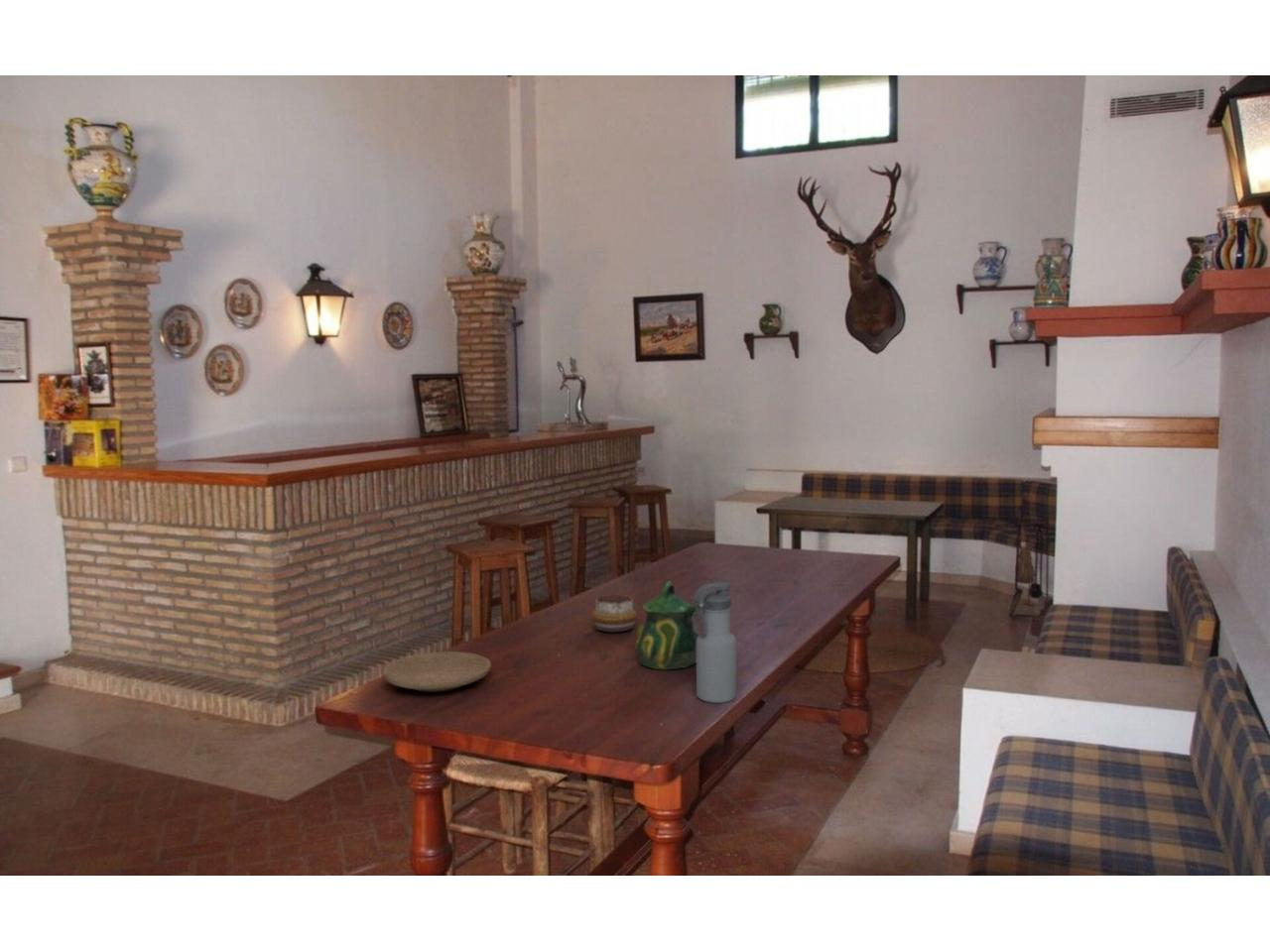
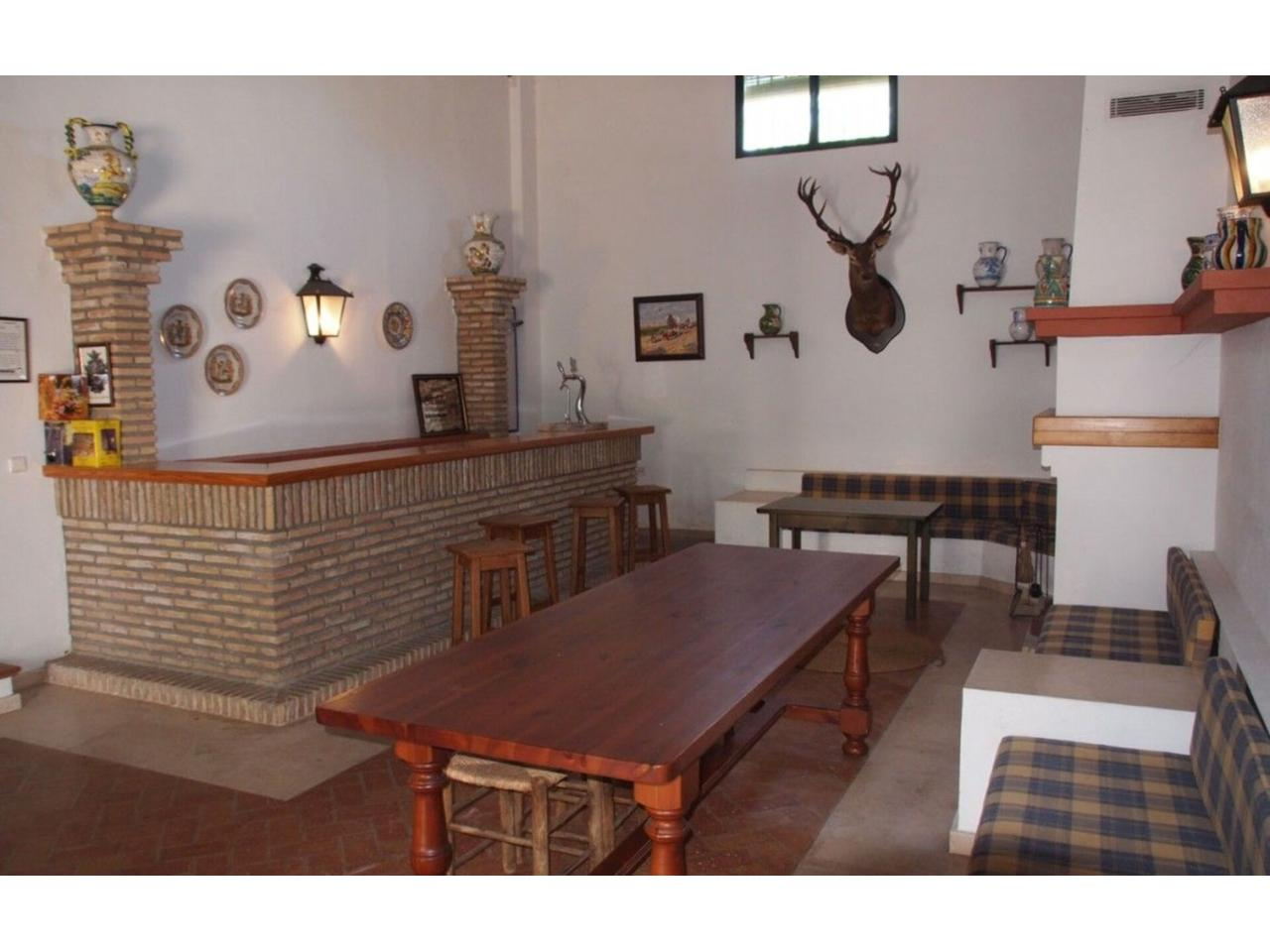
- decorative bowl [591,594,638,633]
- ceramic pitcher [635,581,703,670]
- water bottle [693,581,738,704]
- plate [382,651,492,693]
